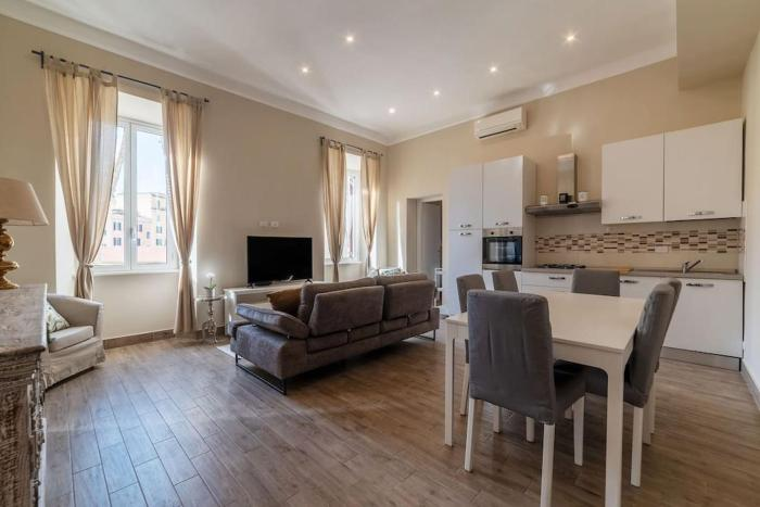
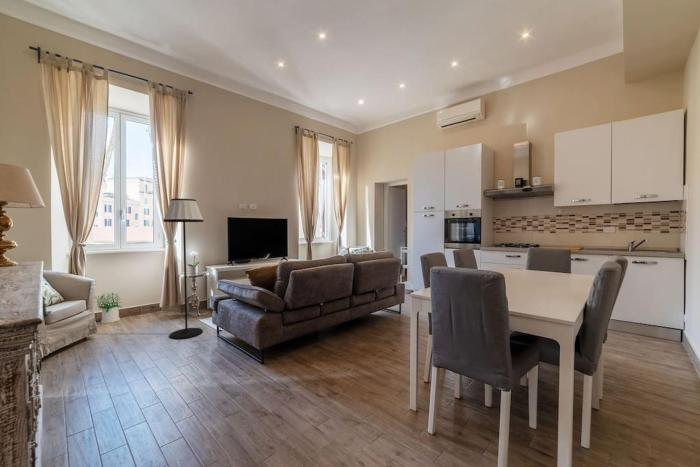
+ potted plant [94,292,123,324]
+ floor lamp [163,198,205,340]
